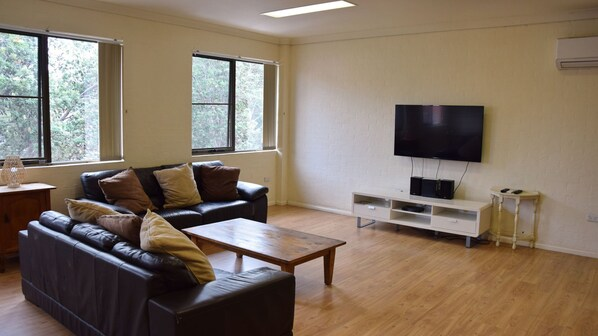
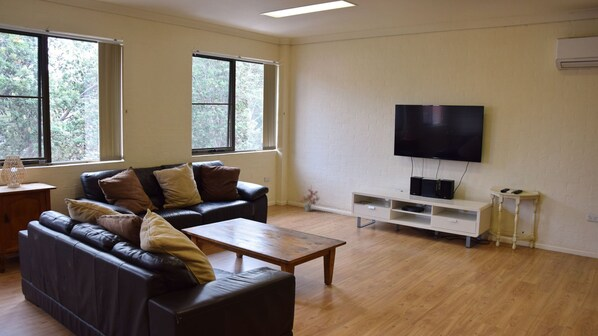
+ potted plant [297,183,321,212]
